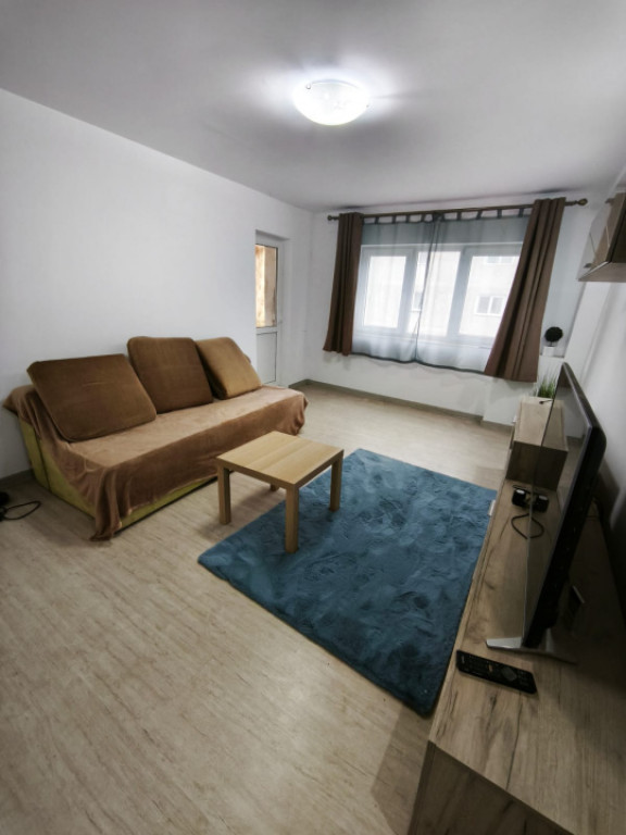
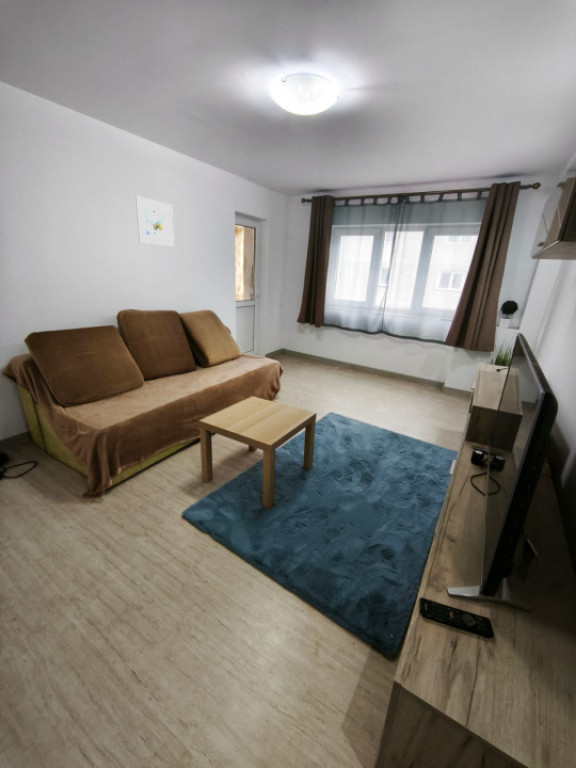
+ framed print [135,195,175,248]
